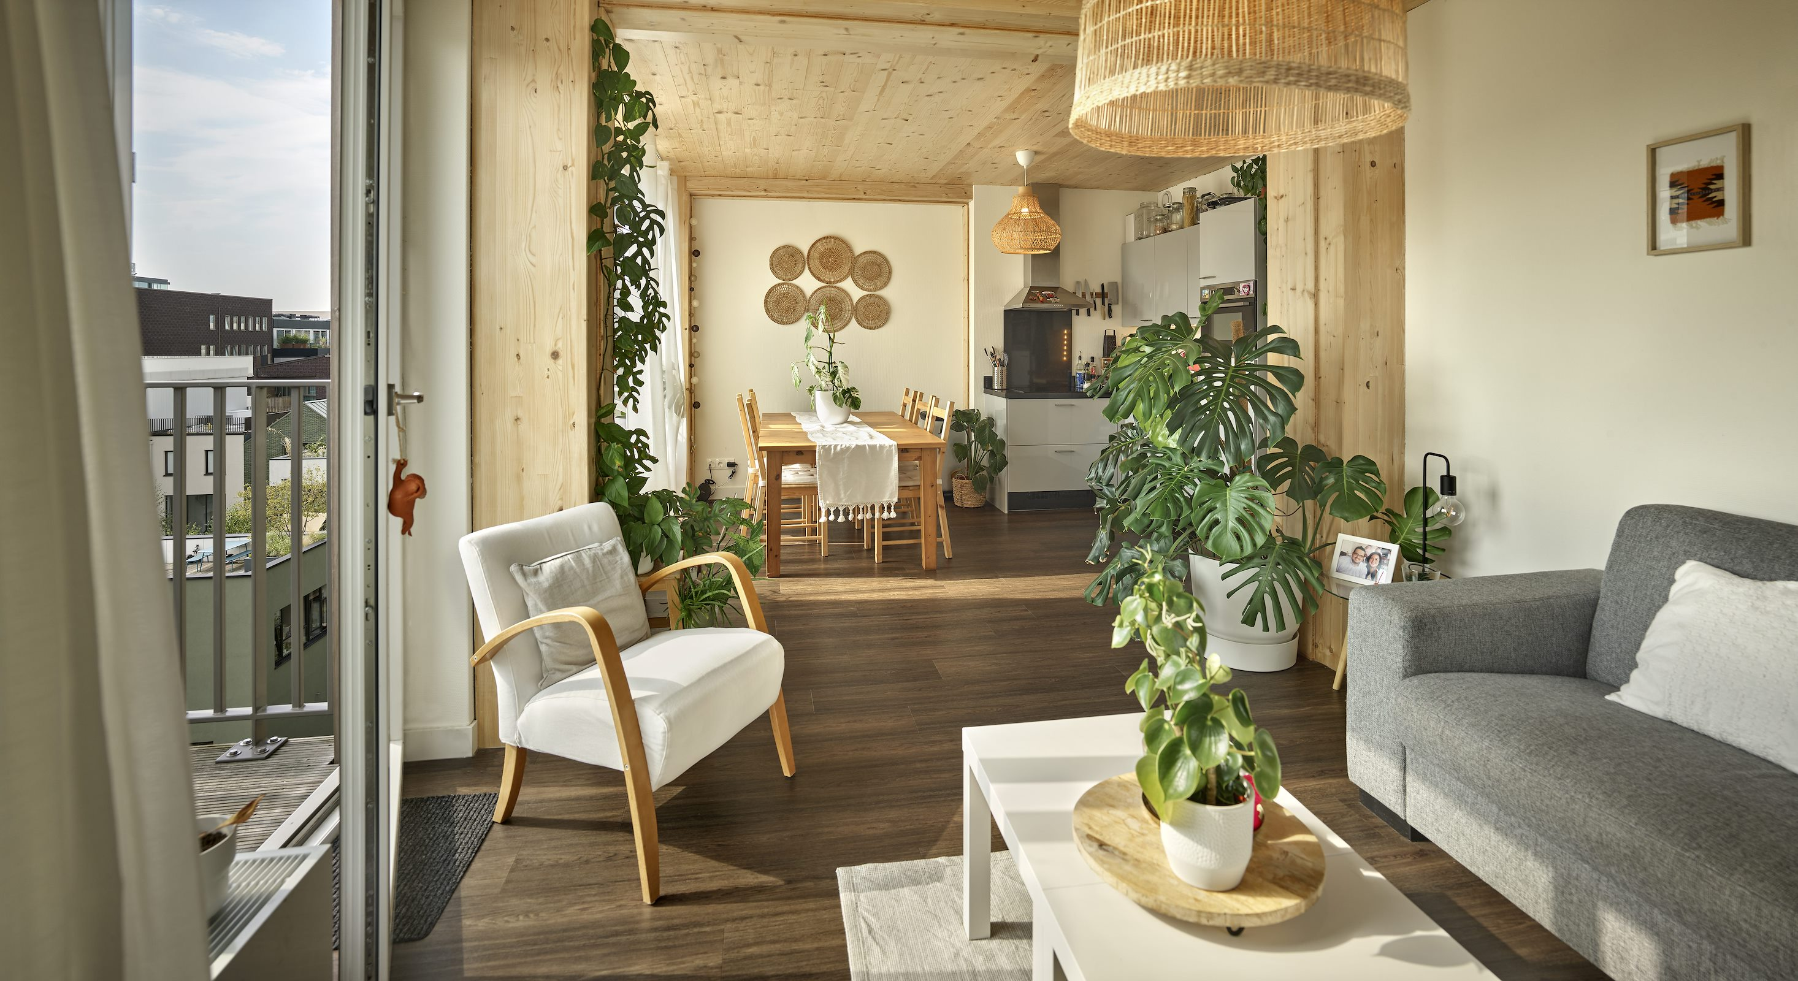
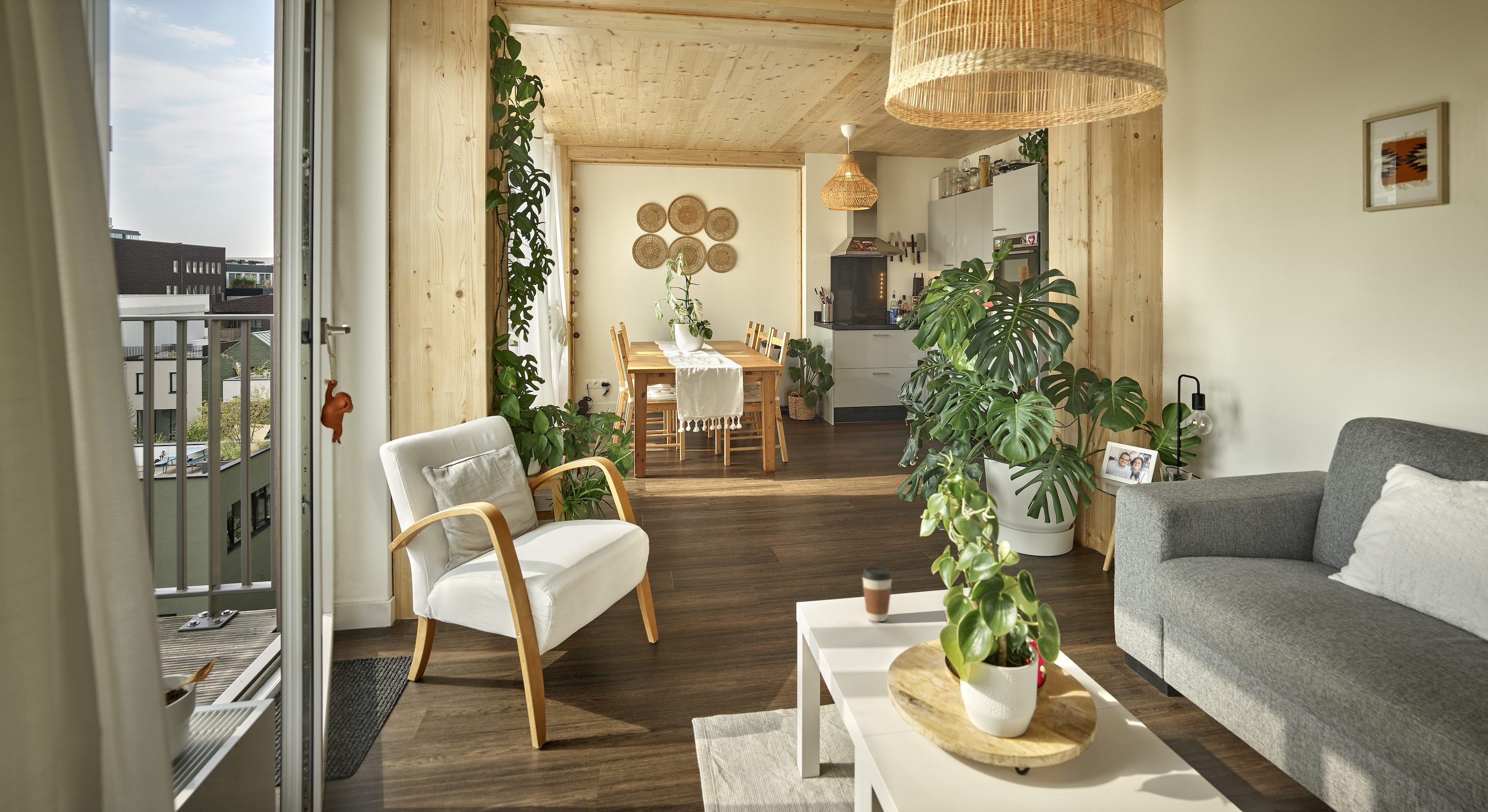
+ coffee cup [862,567,893,622]
